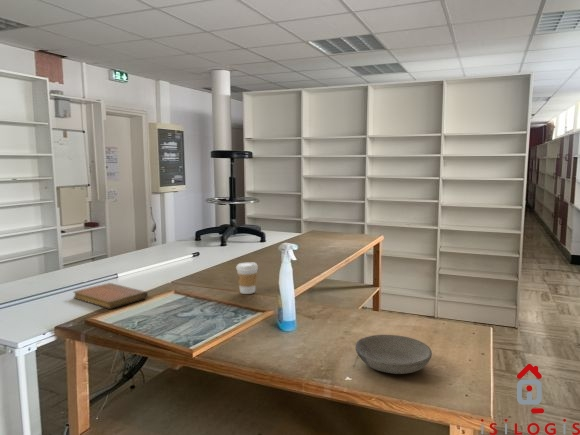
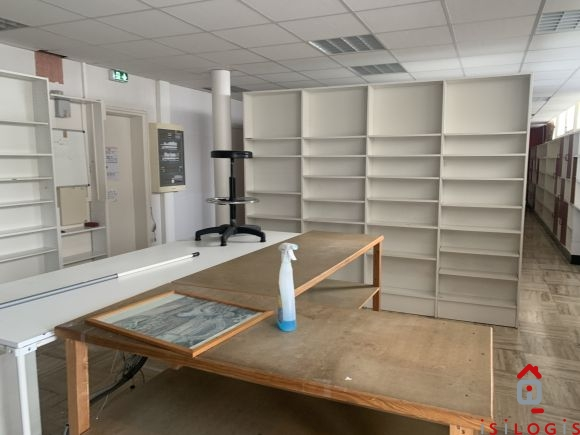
- notebook [72,282,149,310]
- bowl [354,334,433,375]
- coffee cup [235,262,259,295]
